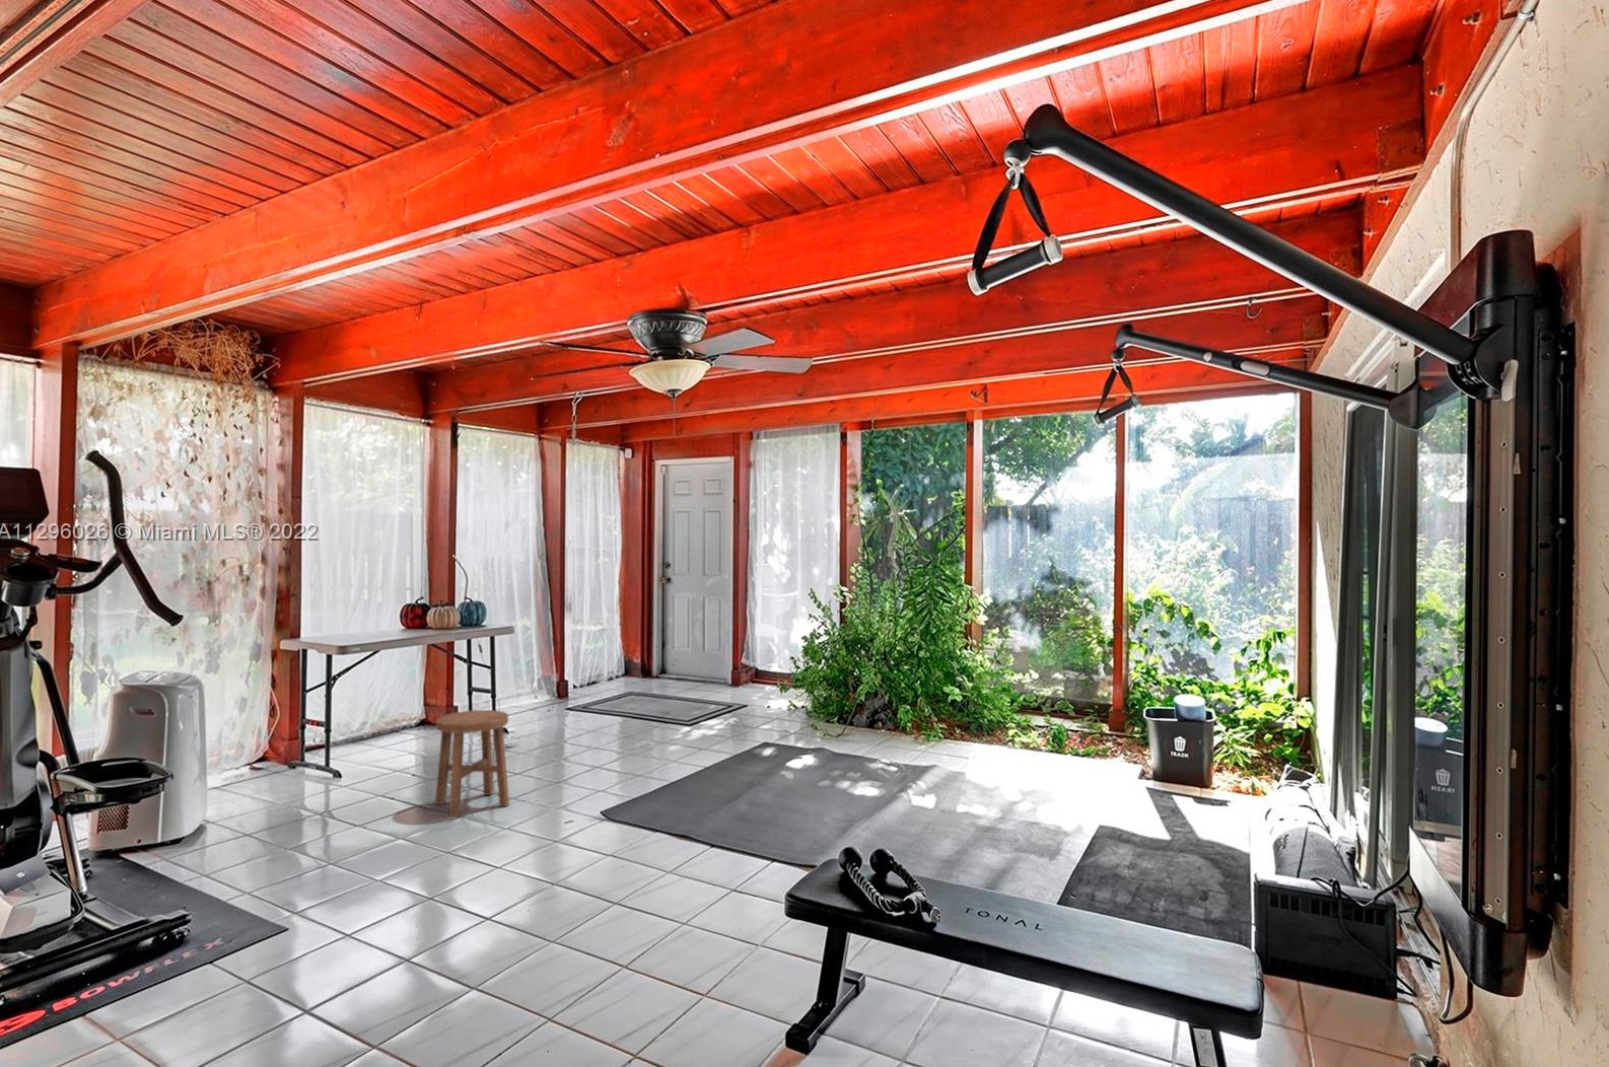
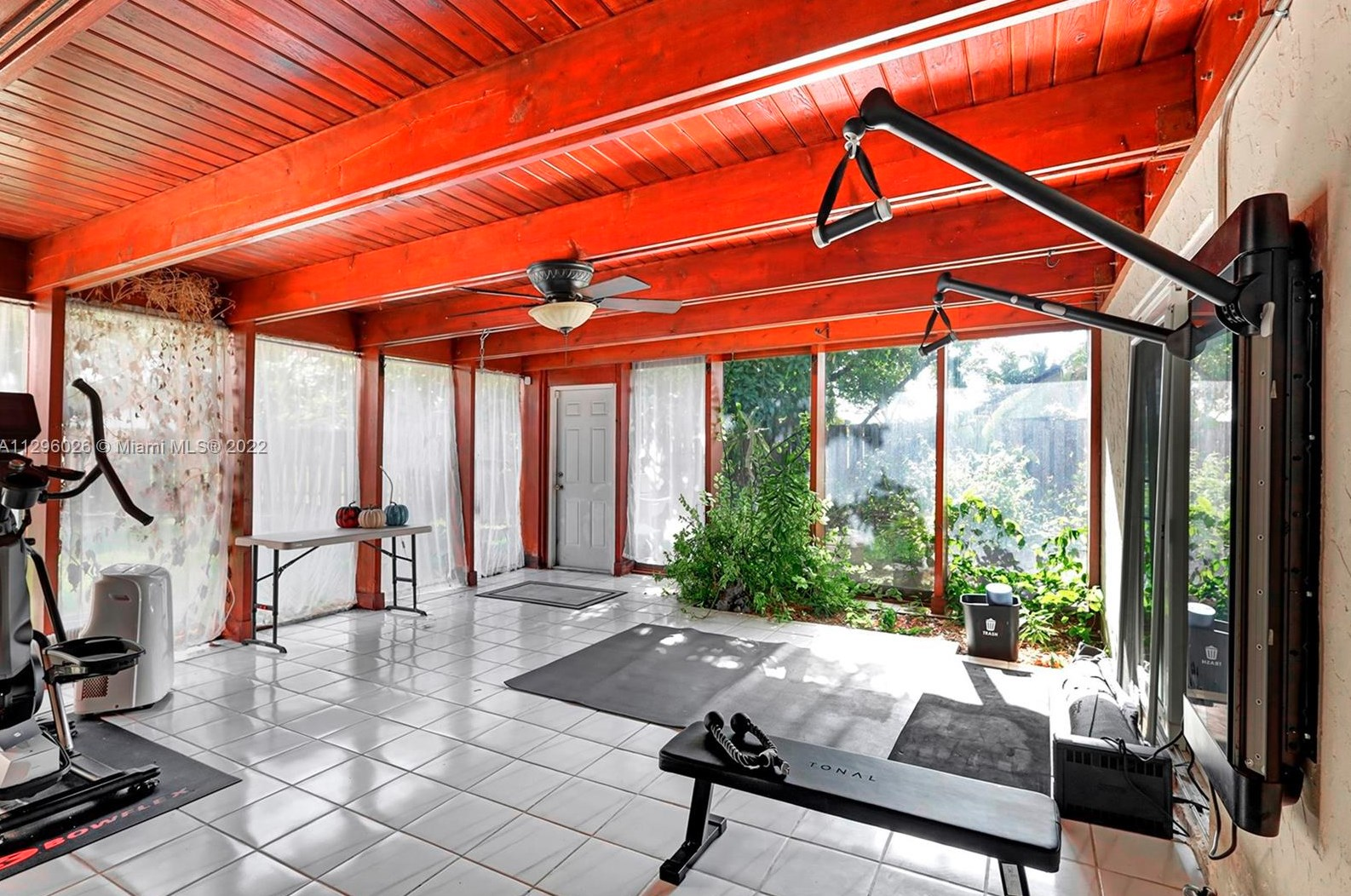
- stool [435,709,510,817]
